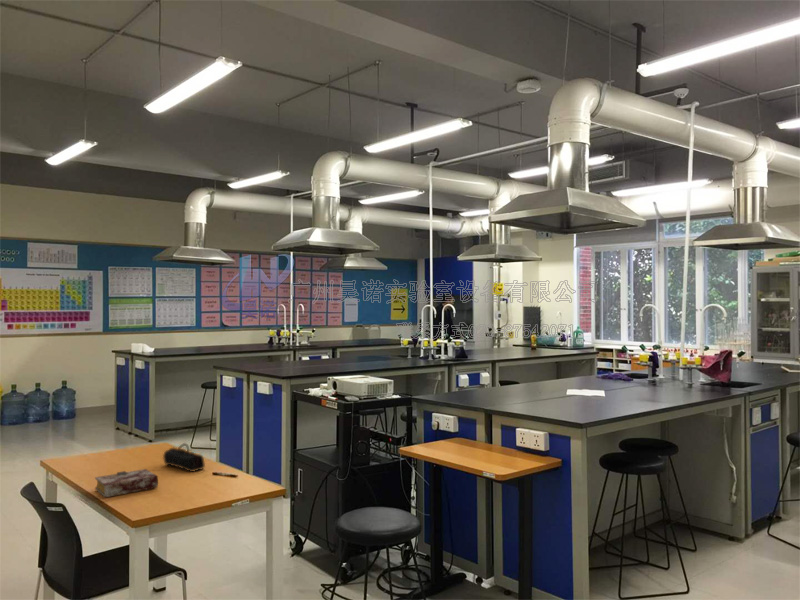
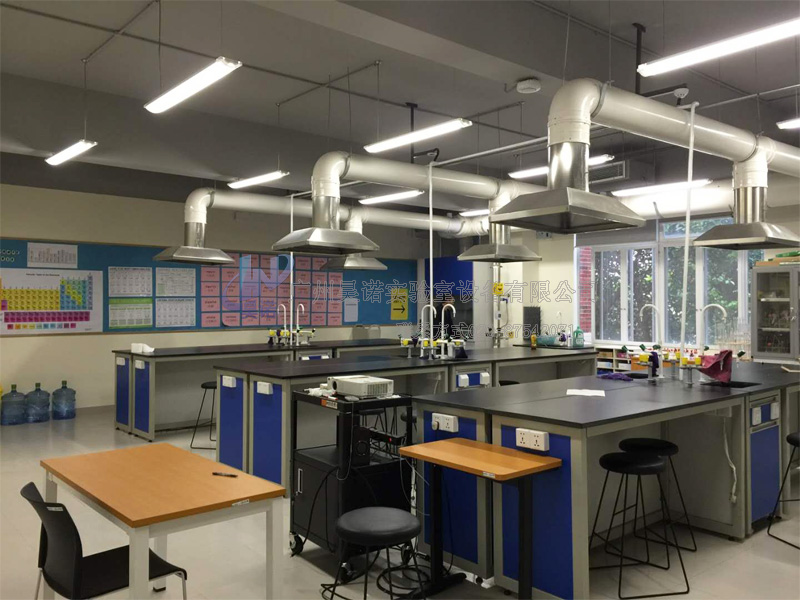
- book [94,468,159,498]
- pencil case [162,442,206,473]
